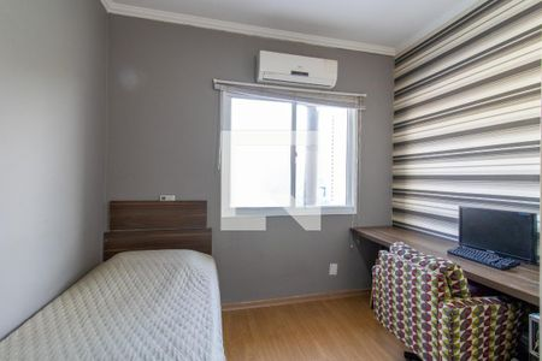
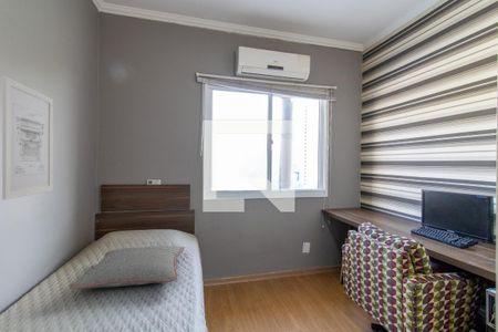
+ pillow [69,245,186,290]
+ wall art [1,75,54,201]
